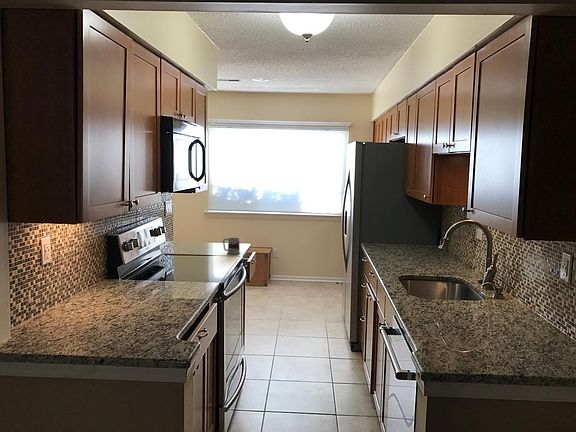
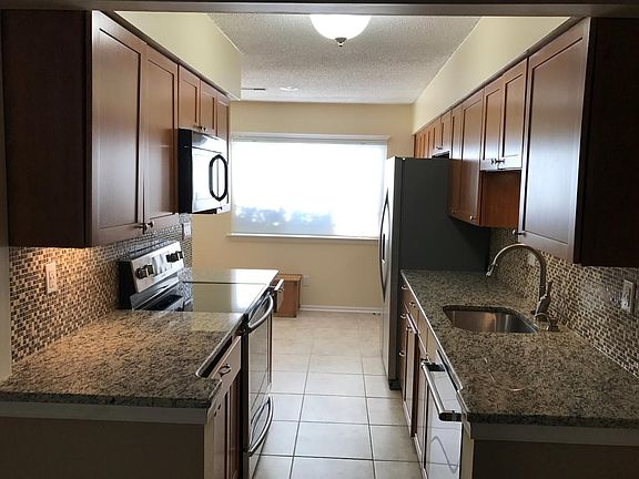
- mug [222,237,241,255]
